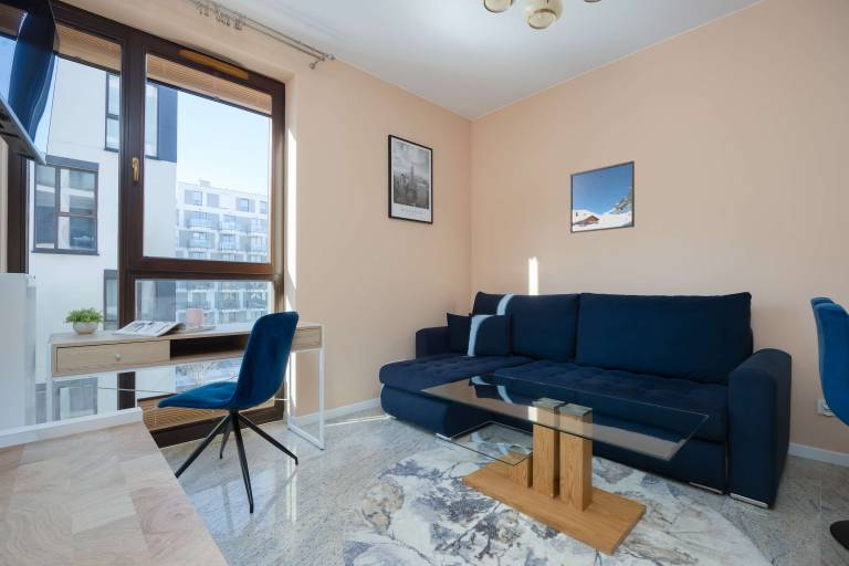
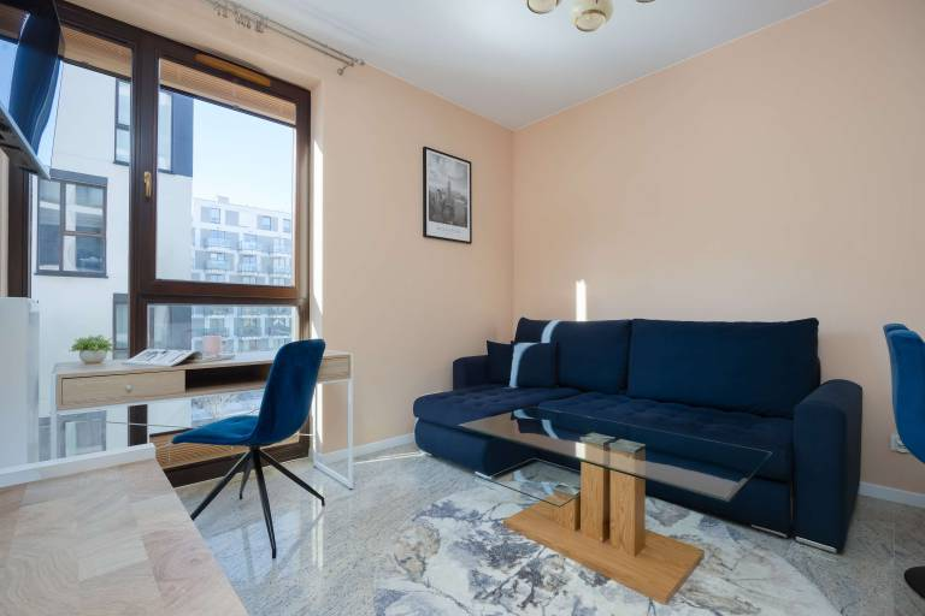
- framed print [569,160,636,234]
